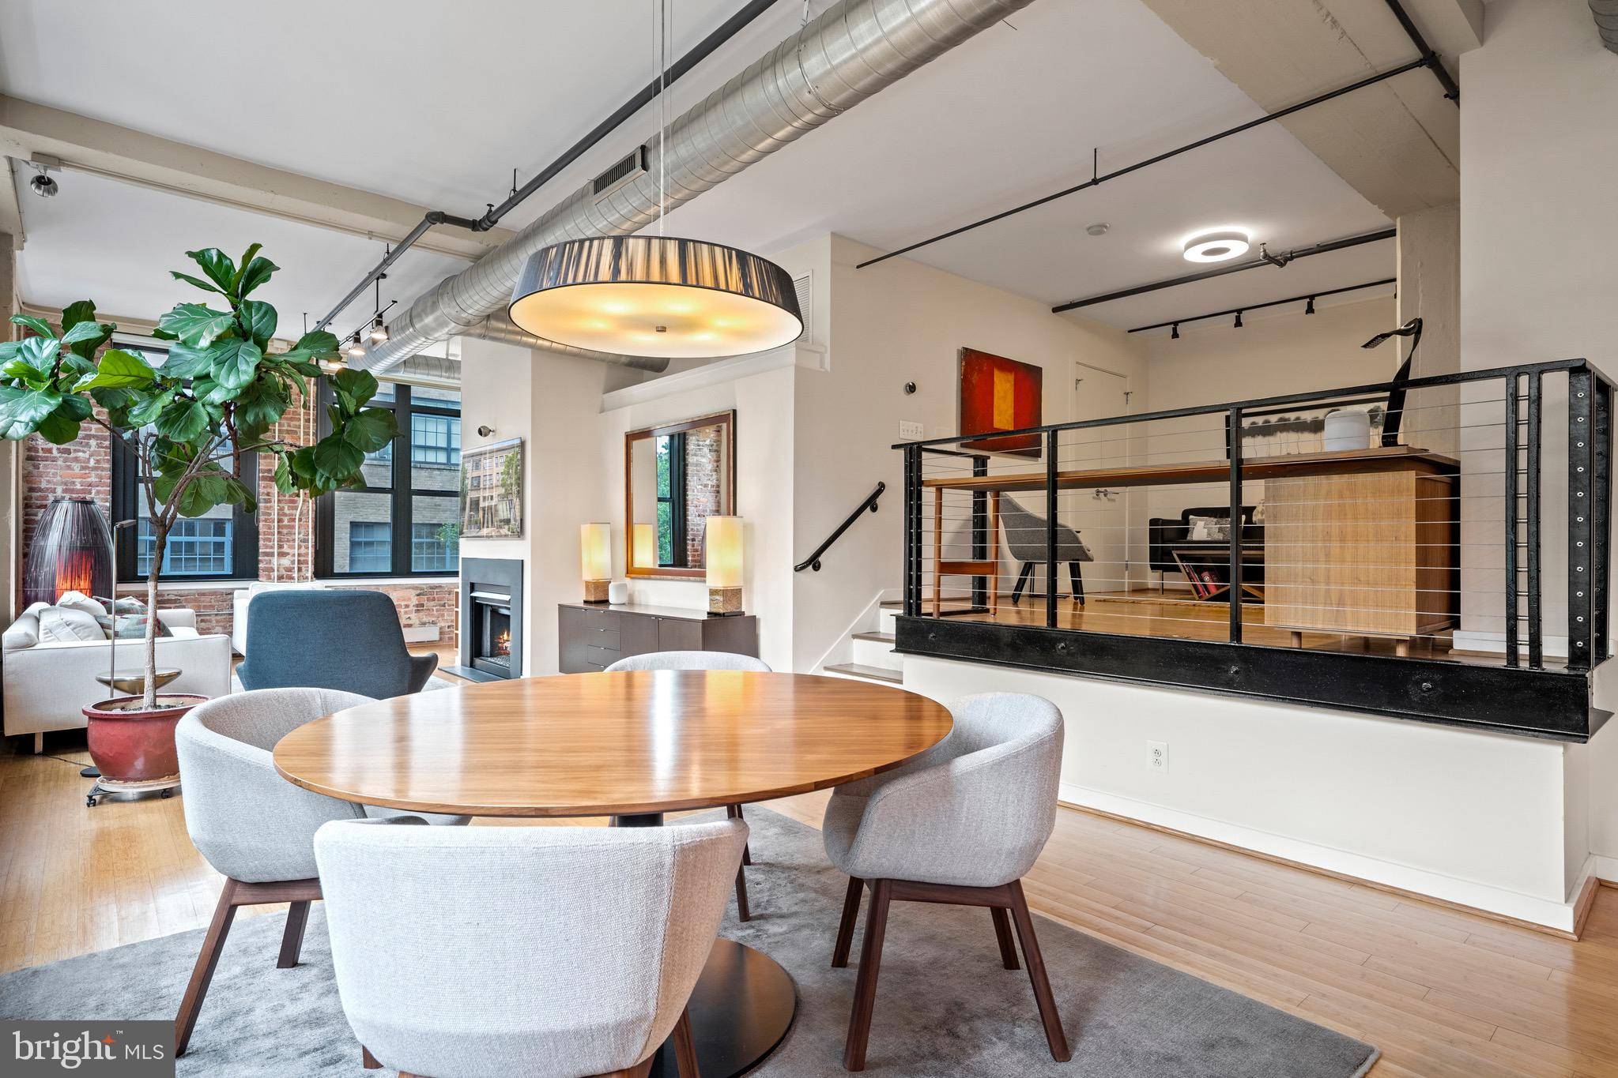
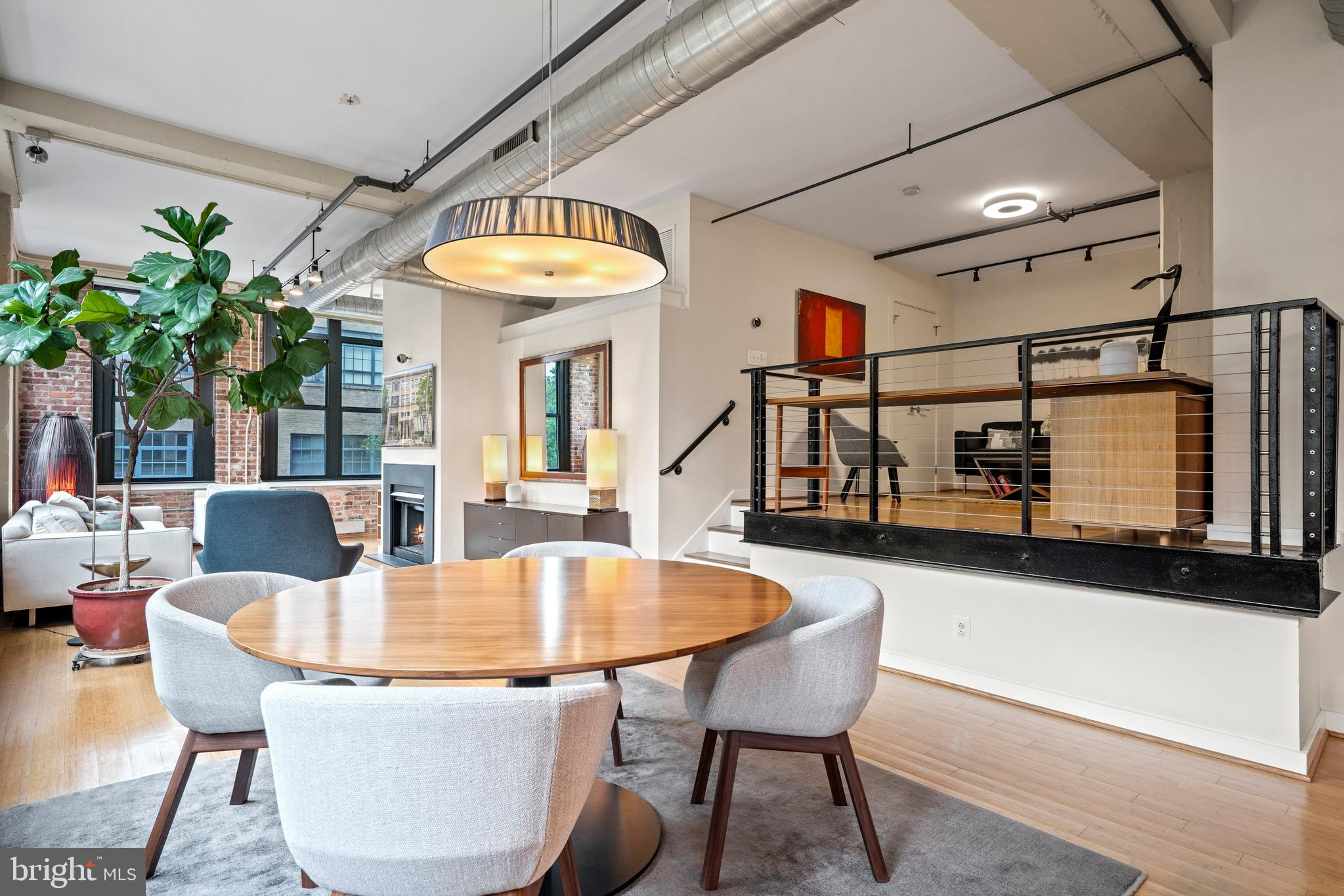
+ smoke detector [338,92,362,106]
